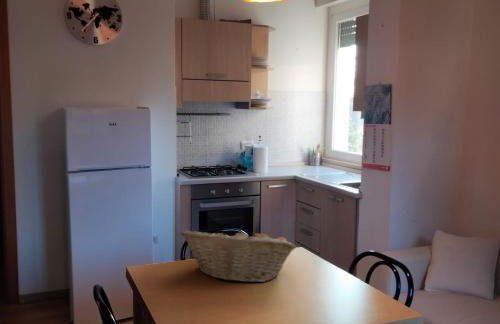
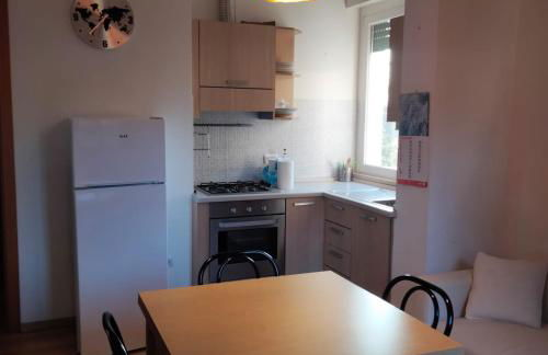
- fruit basket [180,226,297,283]
